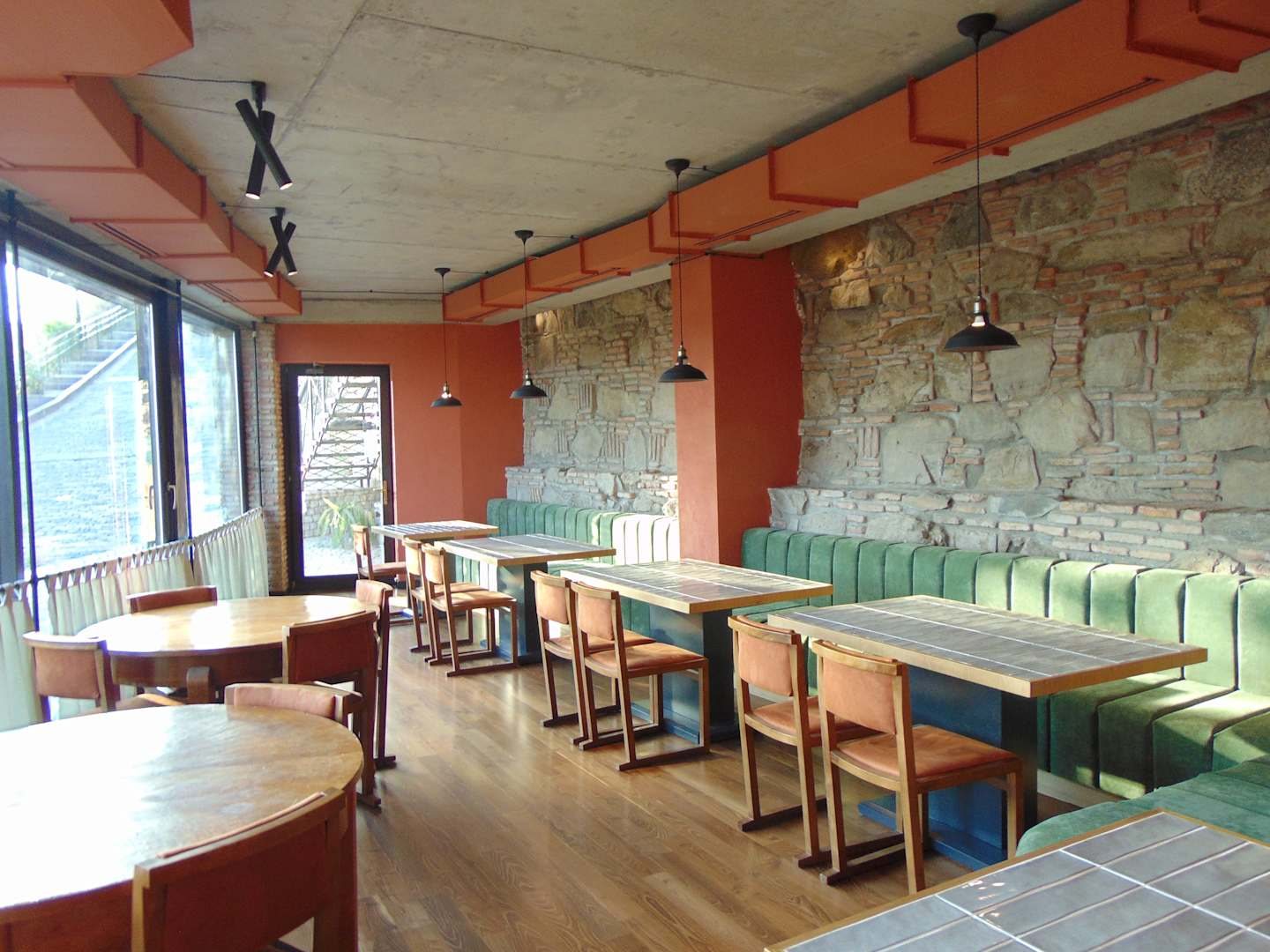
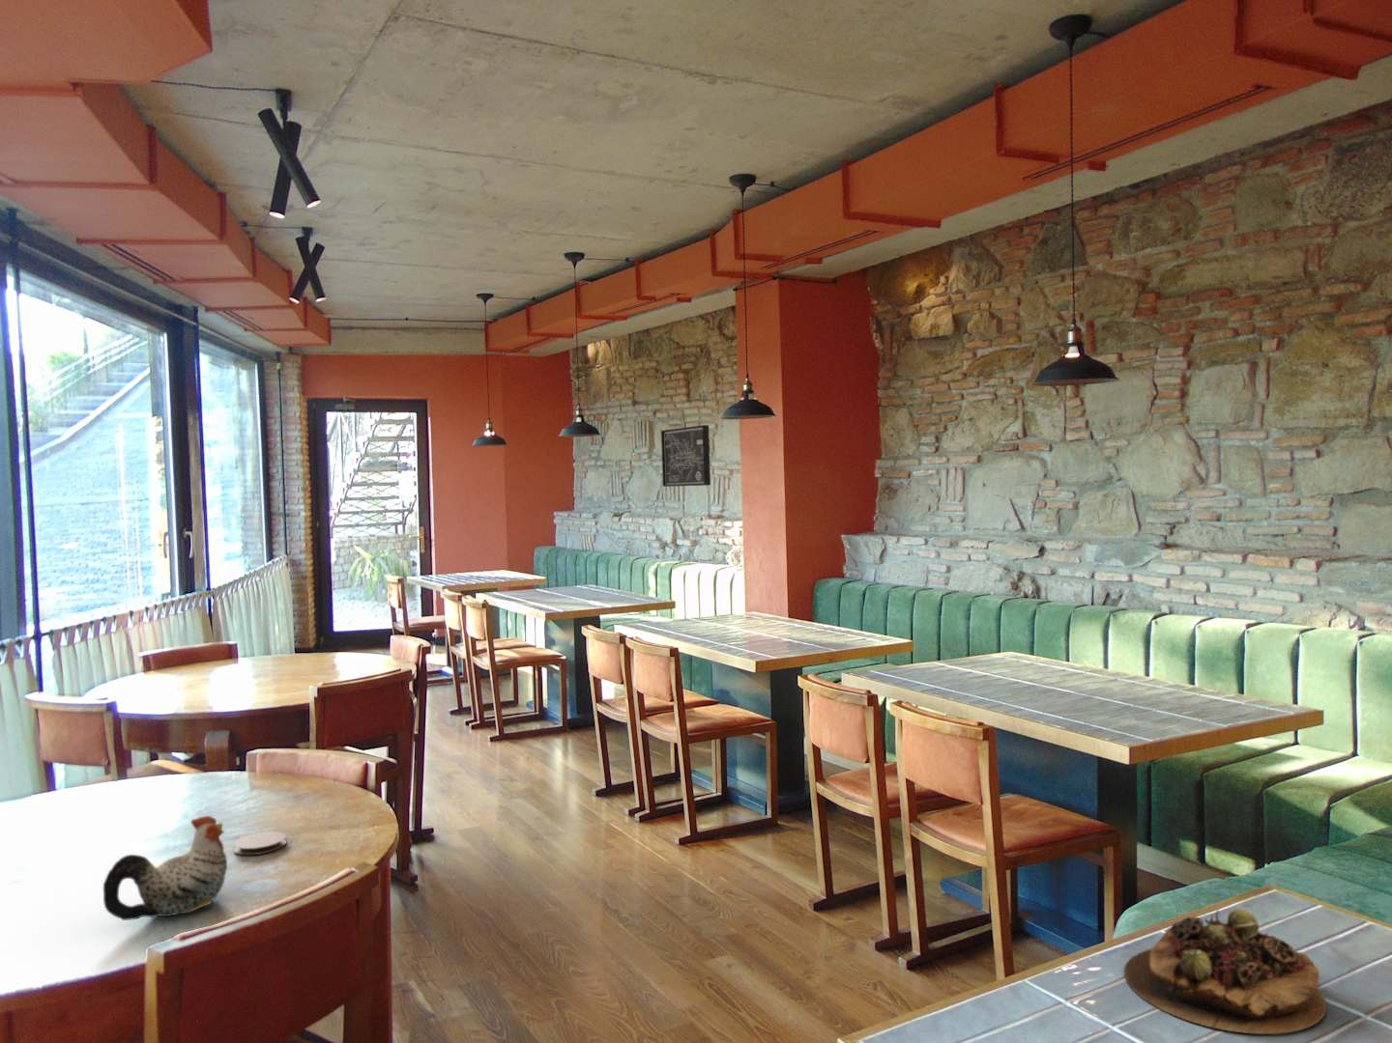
+ chicken figurine [102,815,228,921]
+ succulent plant [1123,908,1328,1035]
+ coaster [233,830,287,856]
+ wall art [660,424,711,488]
